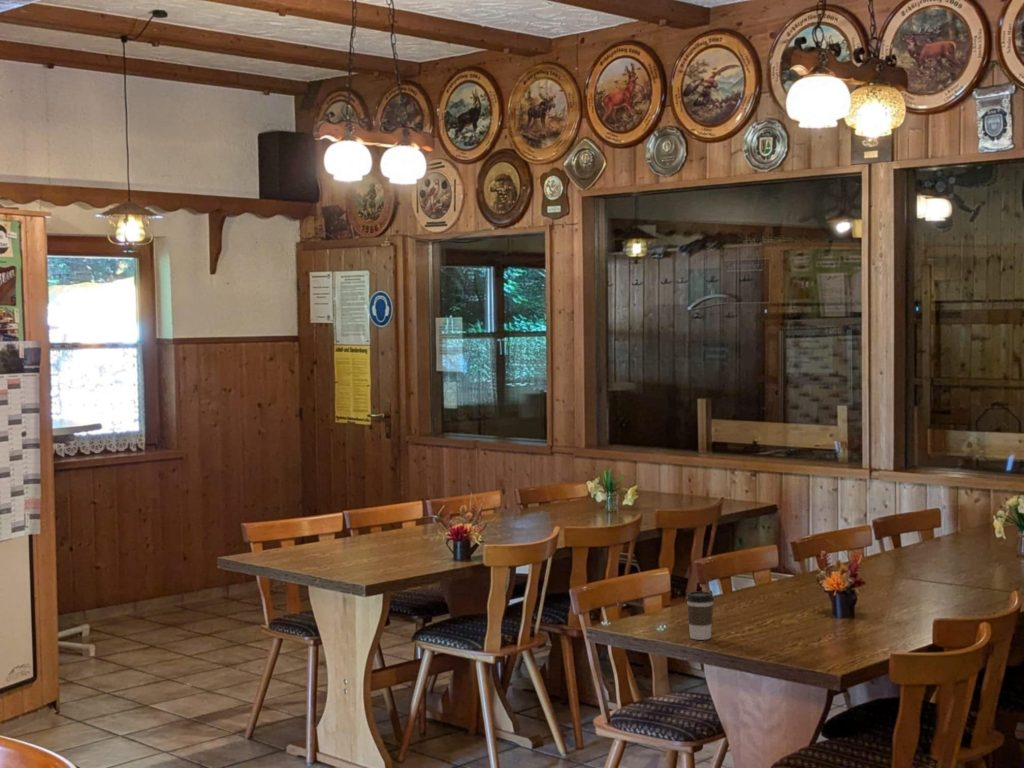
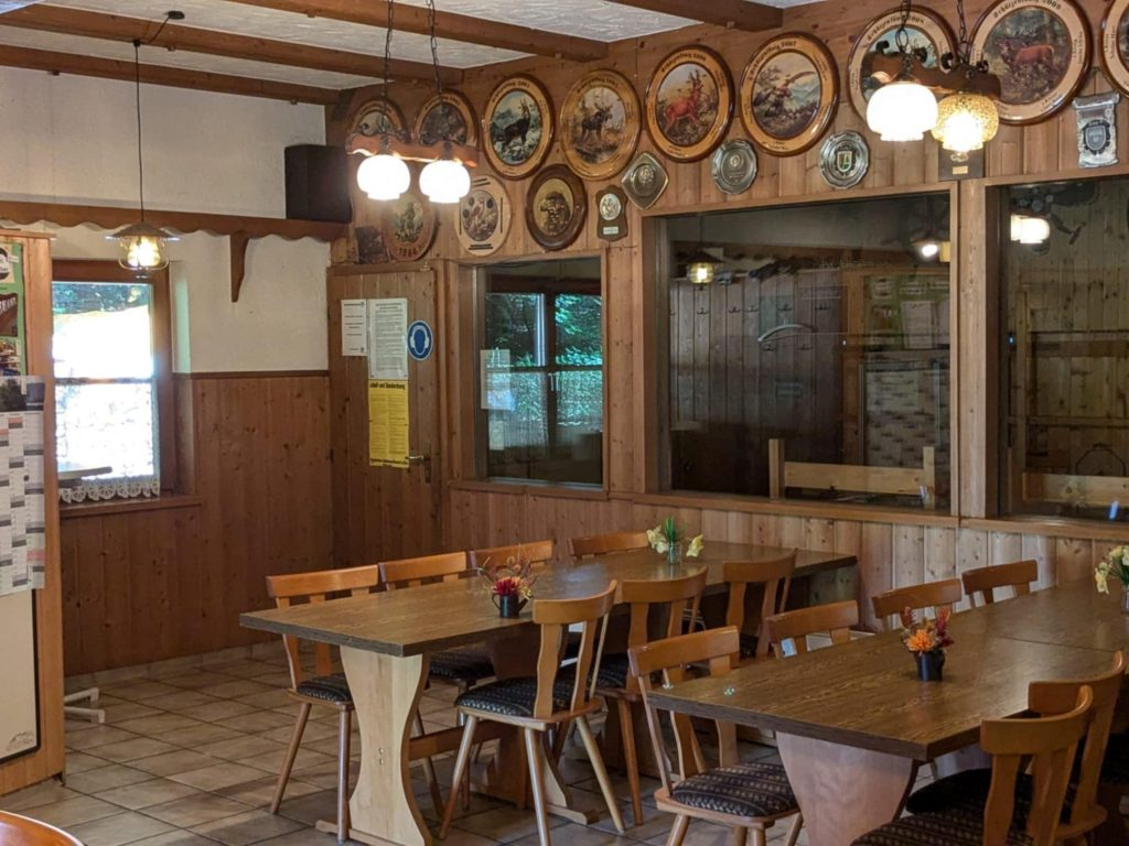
- coffee cup [685,590,715,641]
